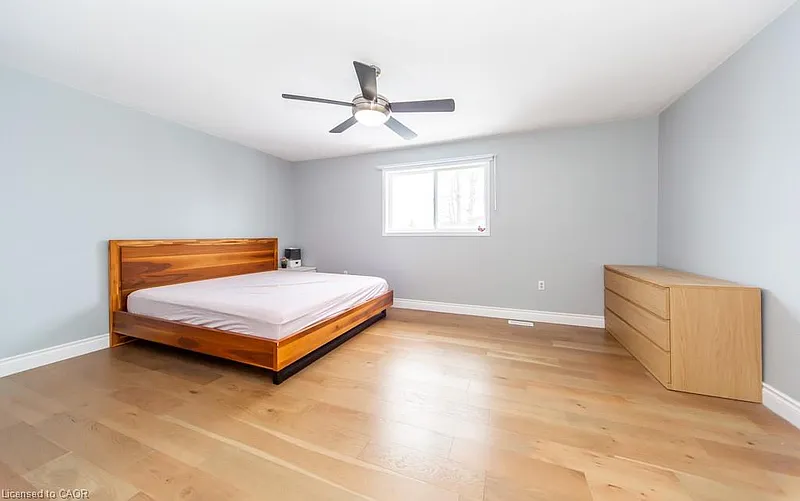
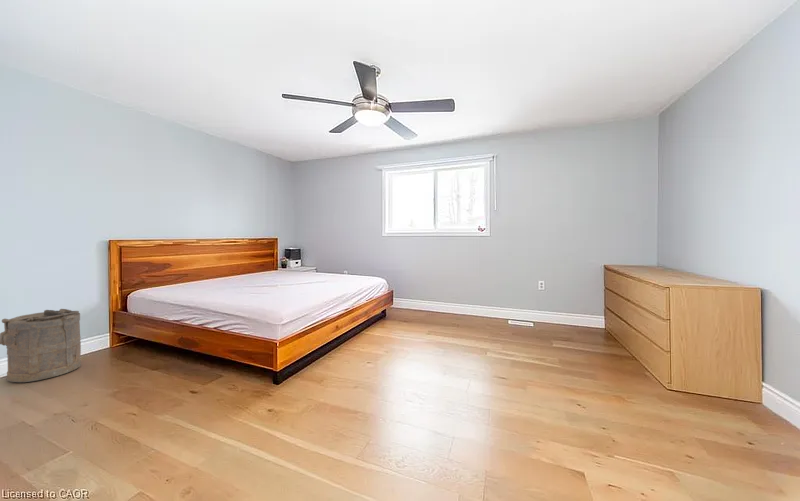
+ laundry hamper [0,308,82,383]
